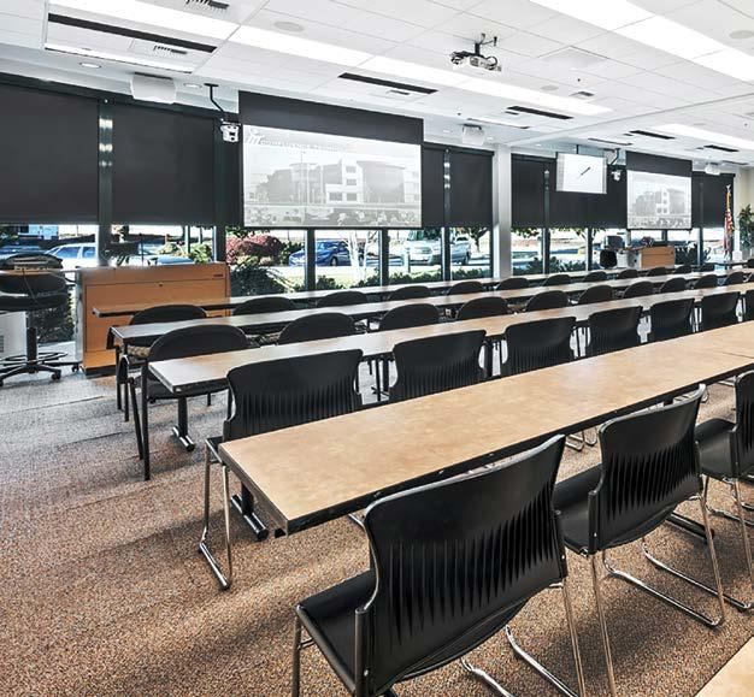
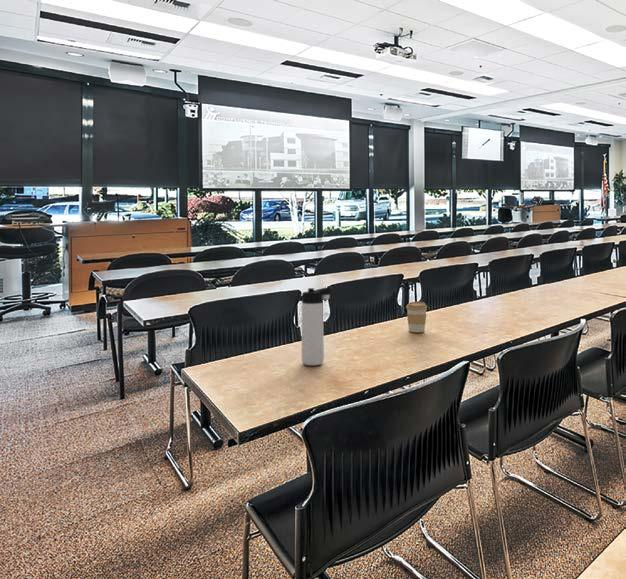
+ coffee cup [405,301,428,333]
+ thermos bottle [300,286,333,366]
